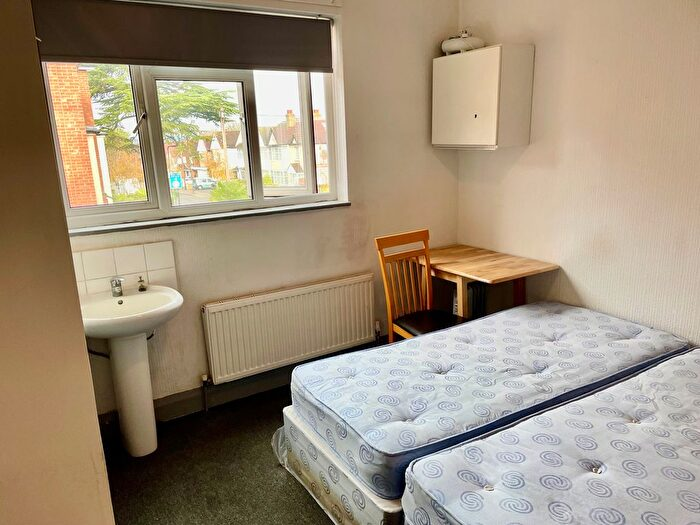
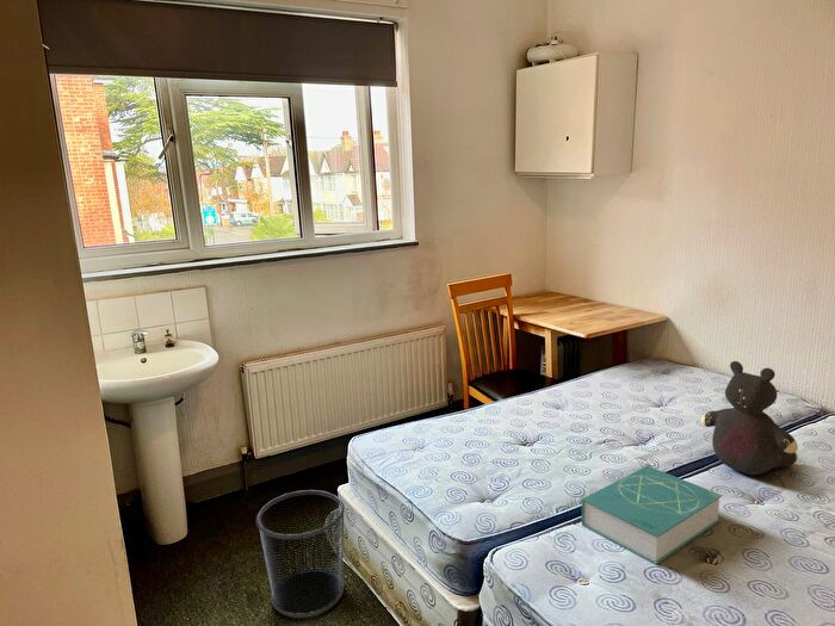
+ waste bin [255,489,346,619]
+ teddy bear [700,360,799,476]
+ book [581,465,723,565]
